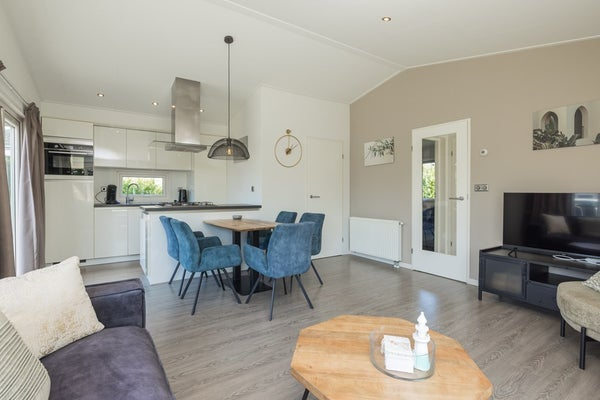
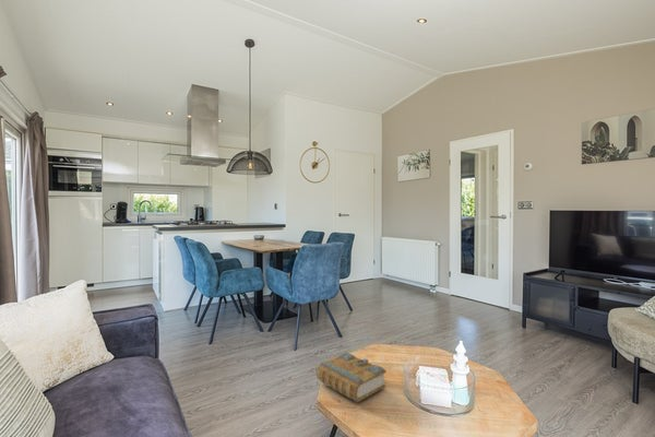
+ book [315,352,388,403]
